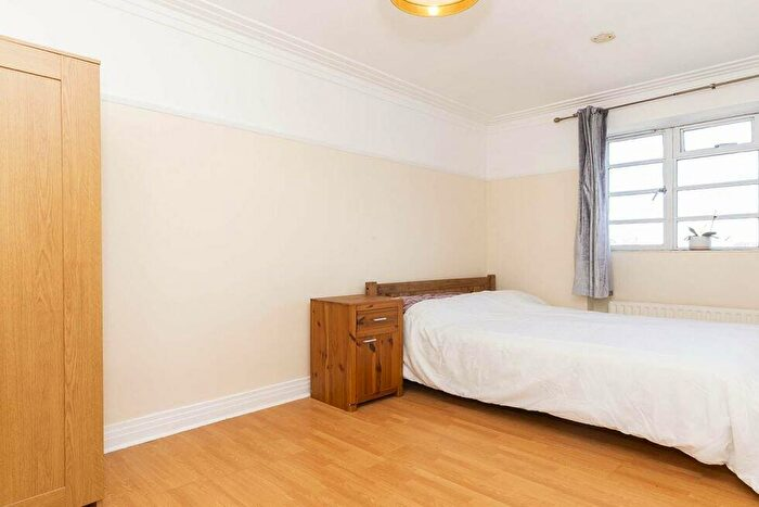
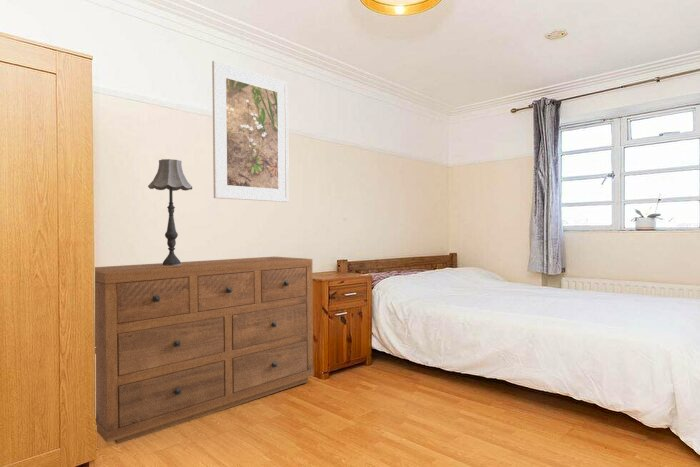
+ dresser [94,256,315,445]
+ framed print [211,60,290,203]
+ table lamp [147,158,193,266]
